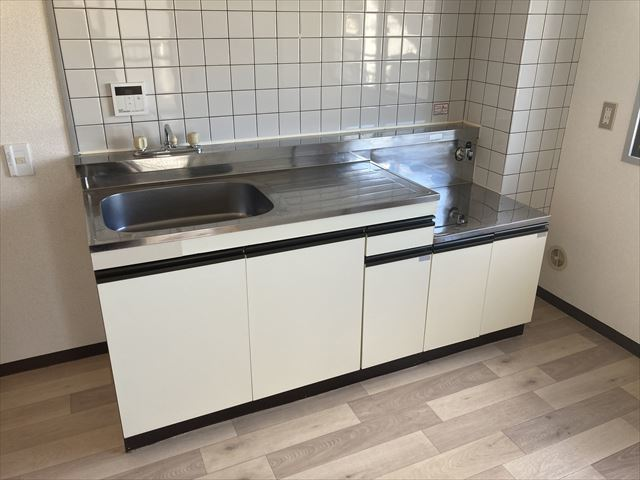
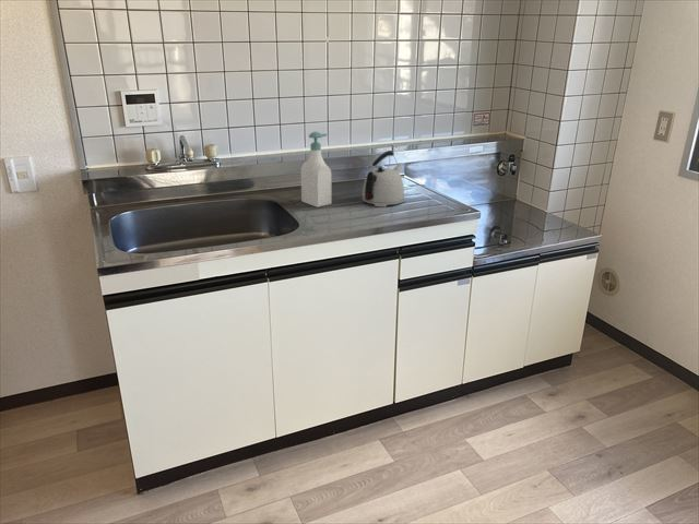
+ soap bottle [300,131,333,209]
+ kettle [360,150,405,207]
